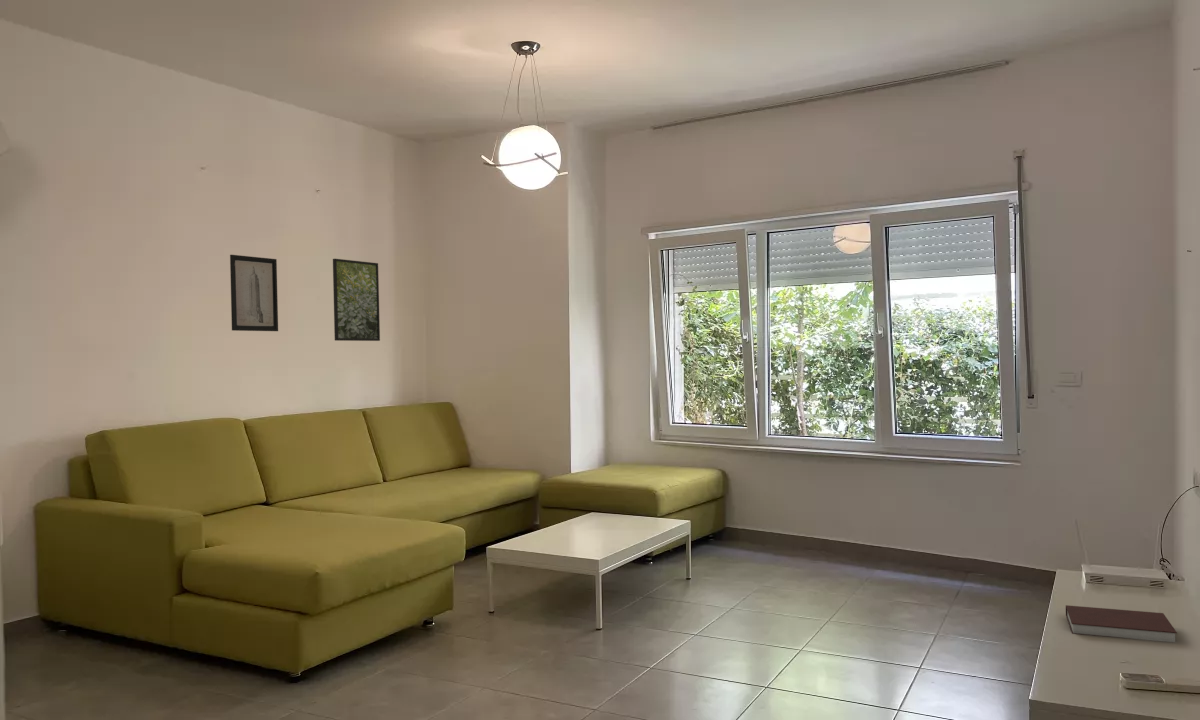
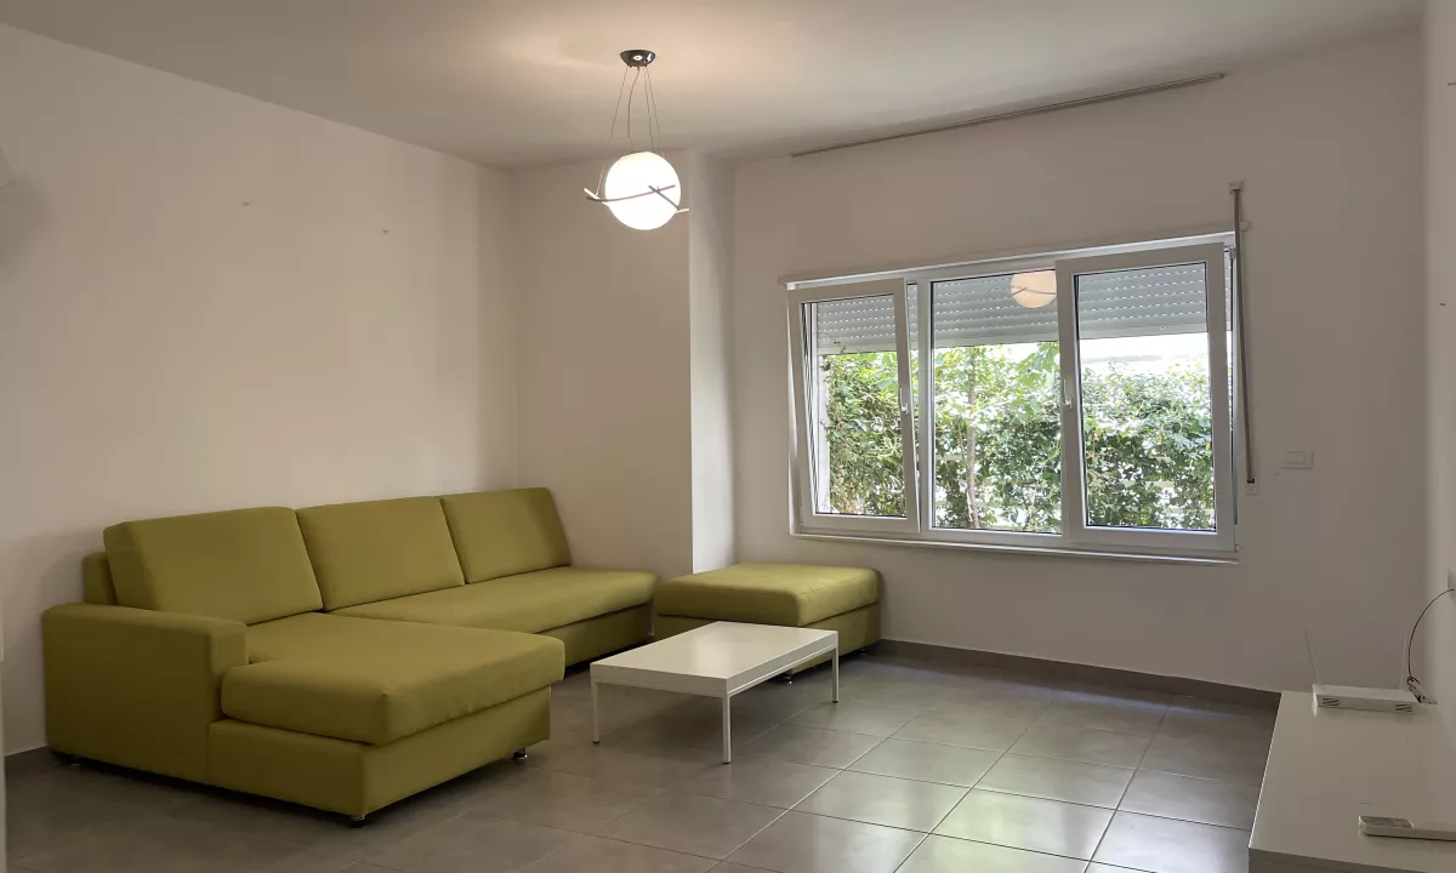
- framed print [332,258,381,342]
- notebook [1065,604,1178,643]
- wall art [229,254,279,332]
